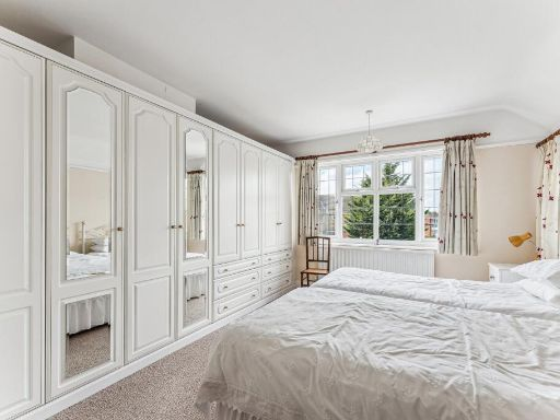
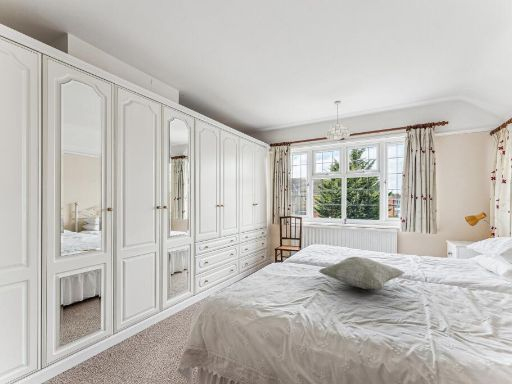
+ decorative pillow [318,256,406,291]
